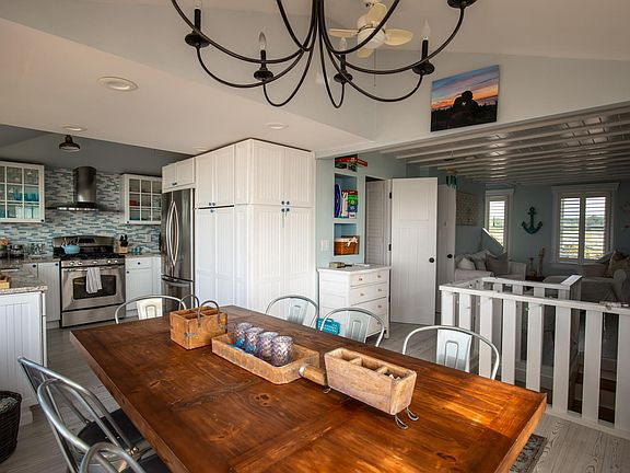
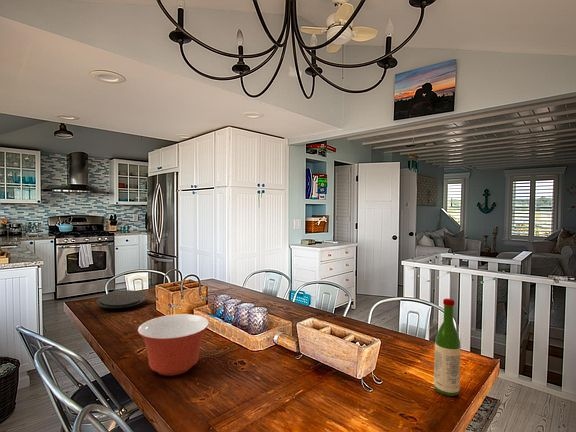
+ mixing bowl [137,313,210,377]
+ plate [96,289,148,309]
+ wine bottle [433,298,462,397]
